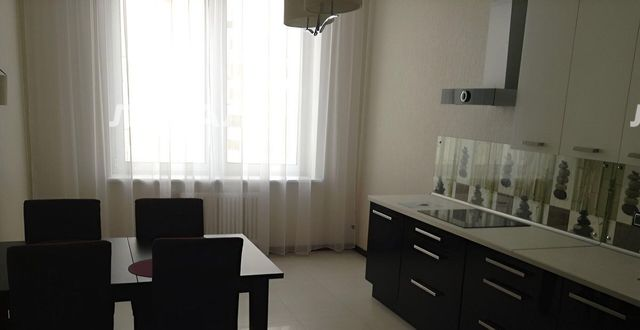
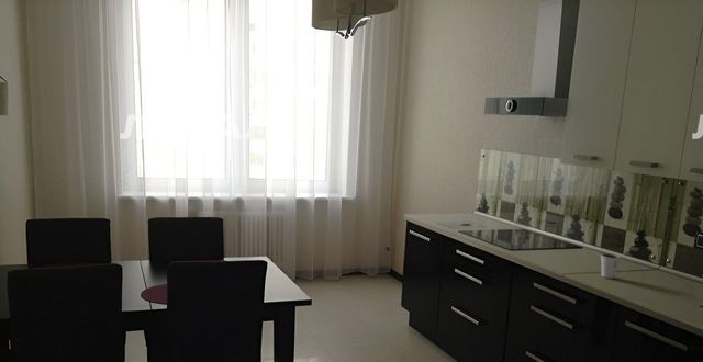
+ dixie cup [600,252,621,280]
